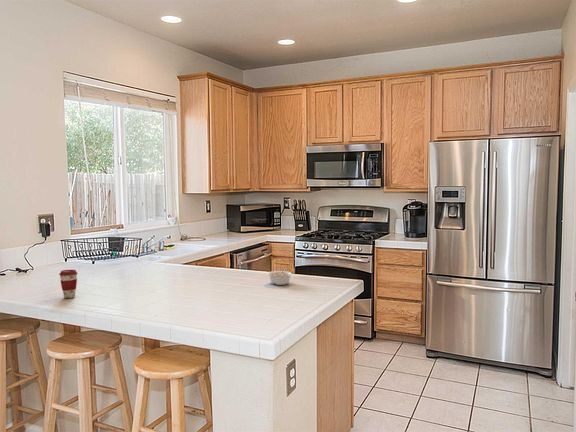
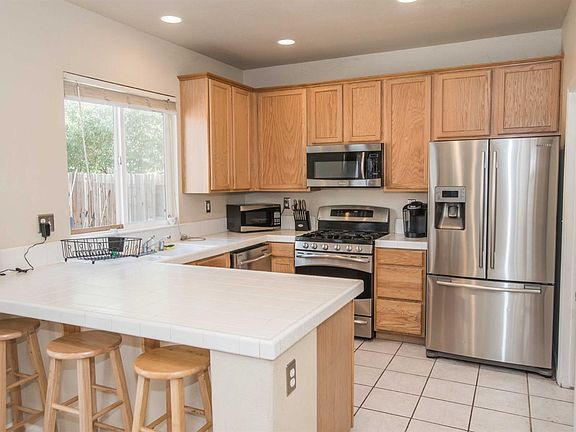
- coffee cup [58,269,78,299]
- legume [266,267,293,286]
